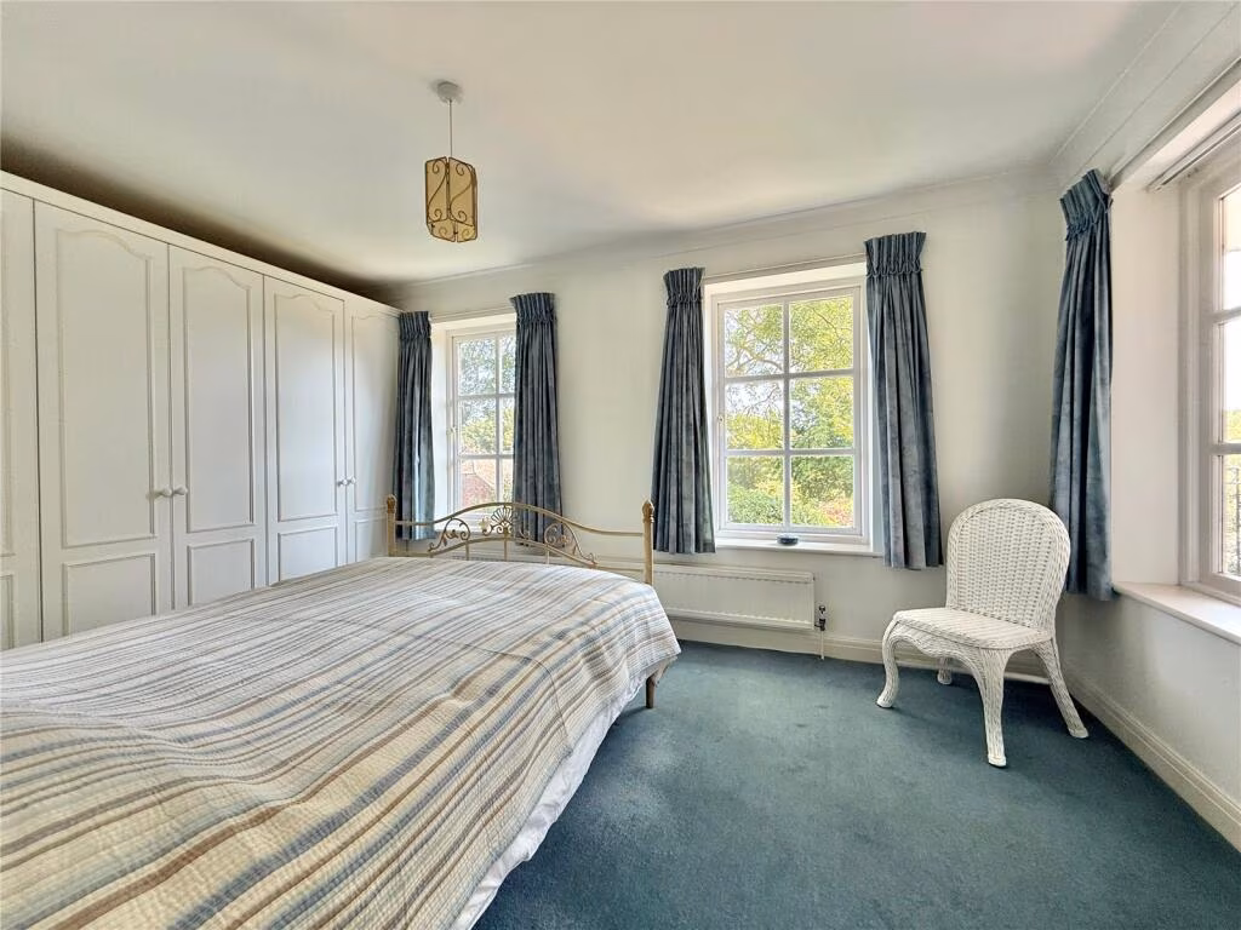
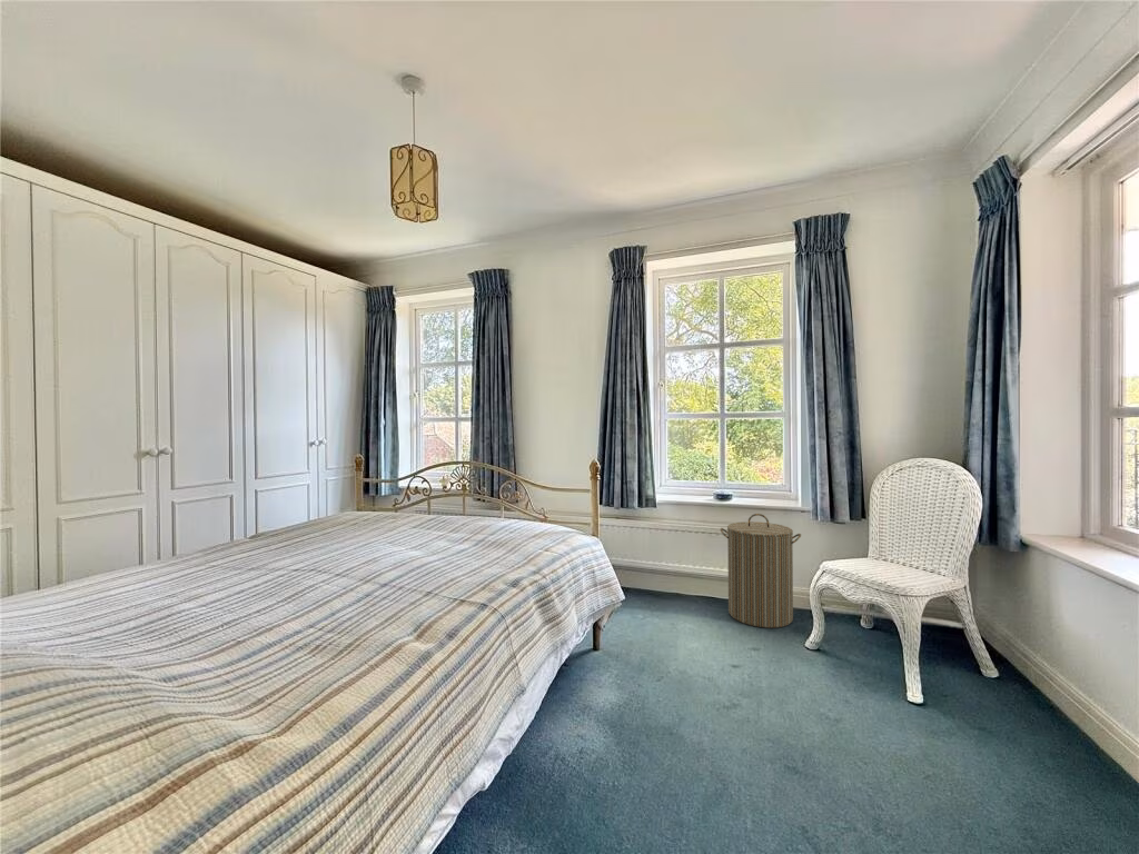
+ laundry hamper [720,513,802,629]
